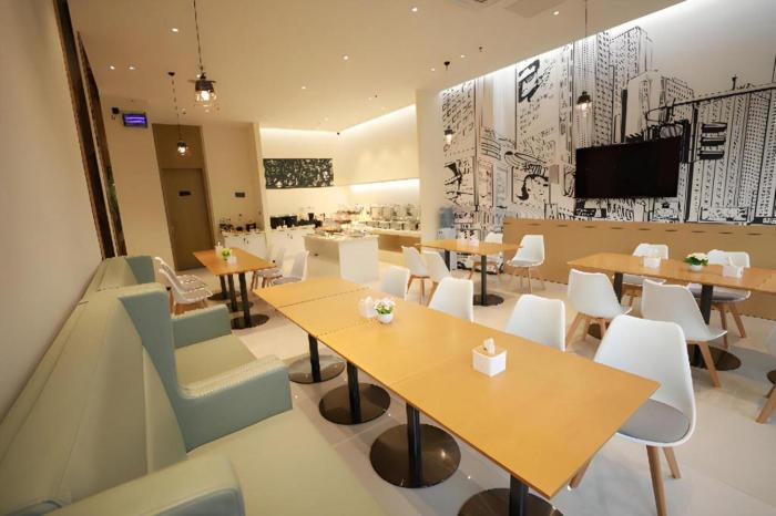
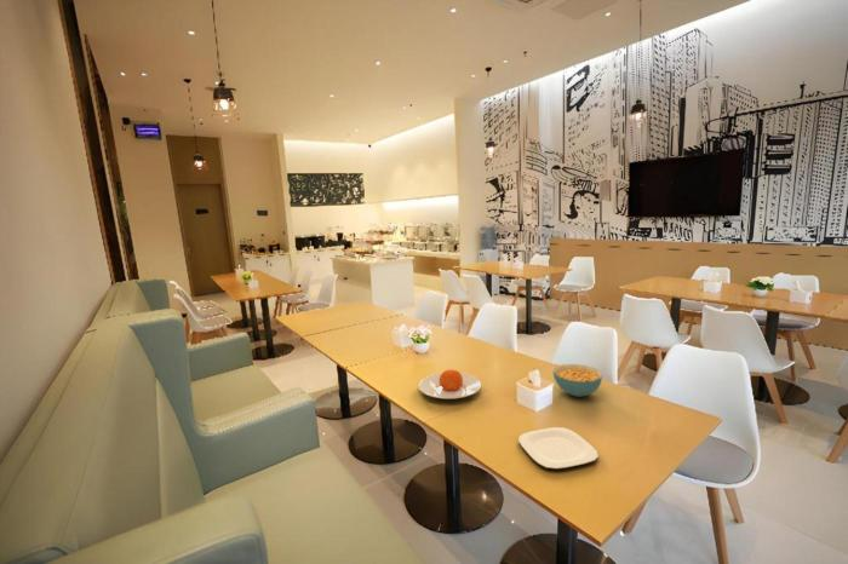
+ plate [517,426,600,470]
+ plate [418,368,482,399]
+ cereal bowl [552,363,603,398]
